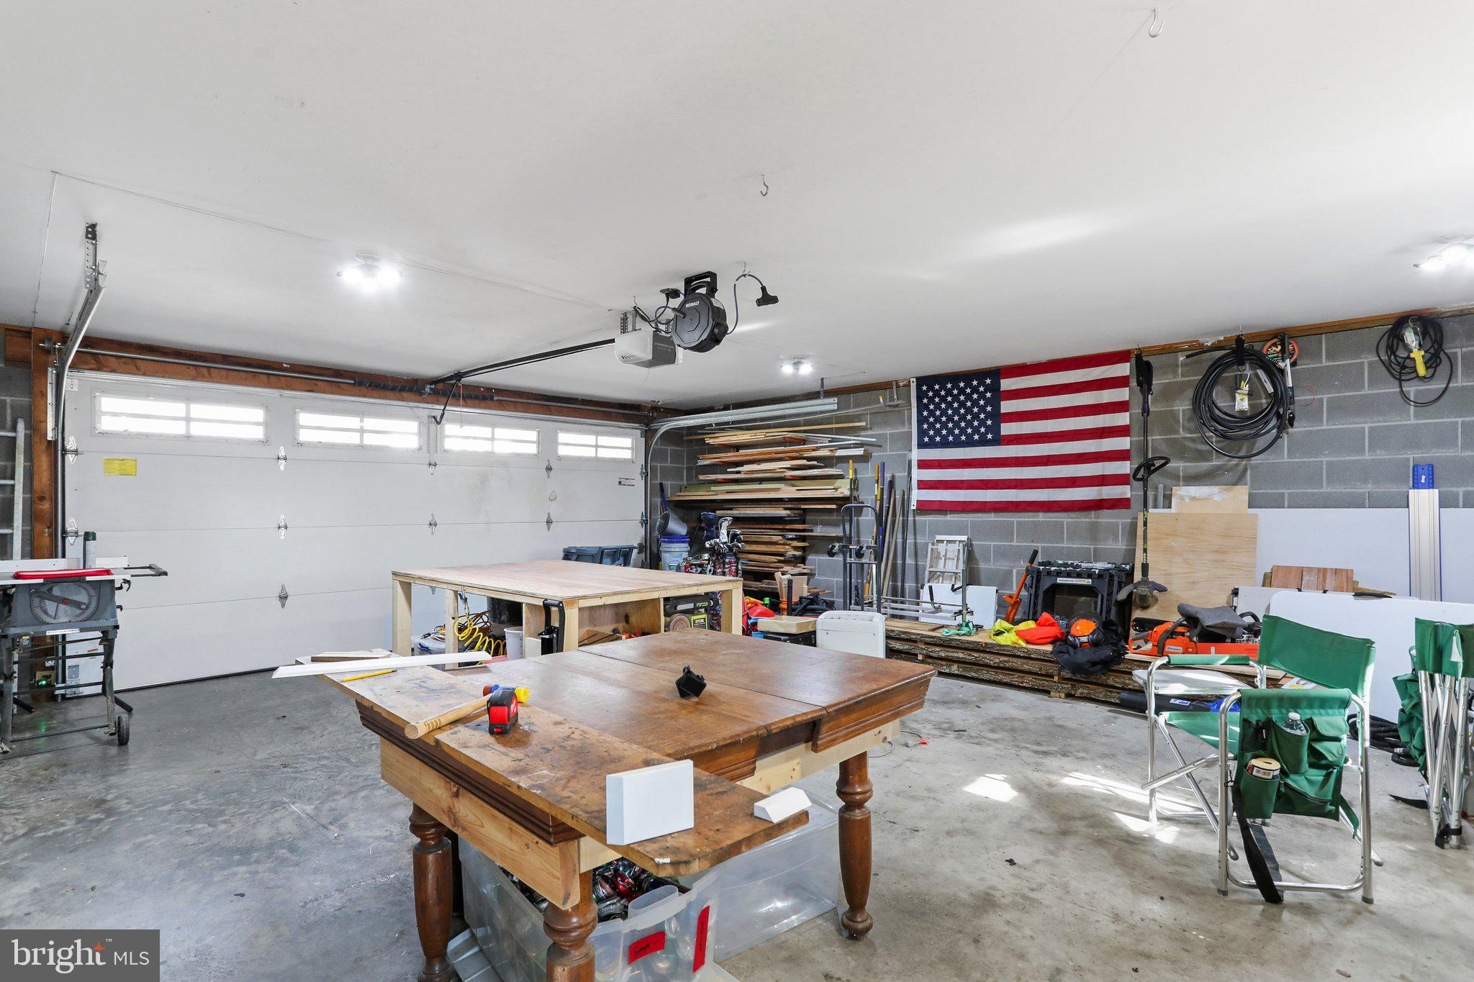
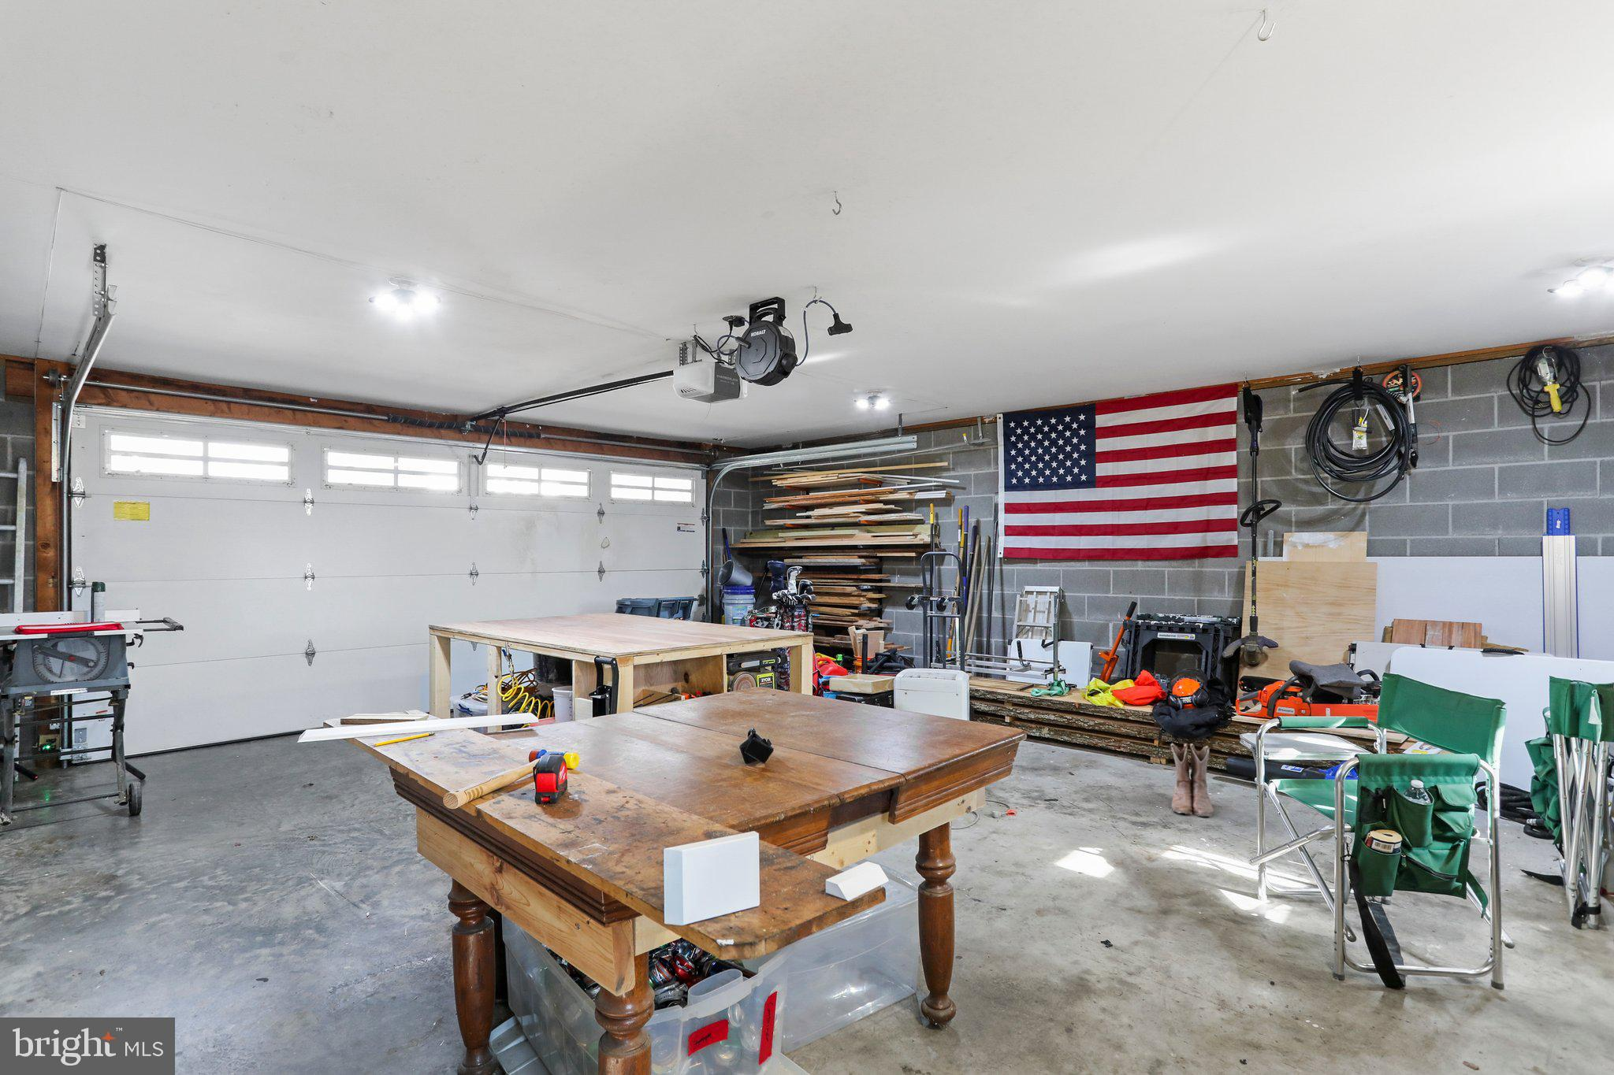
+ boots [1169,743,1214,818]
